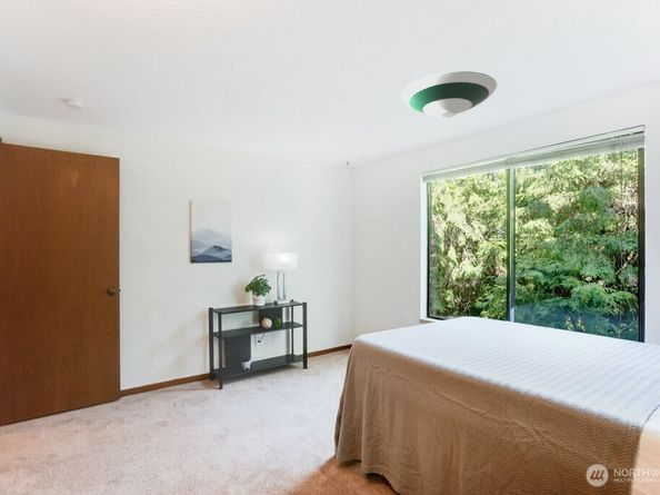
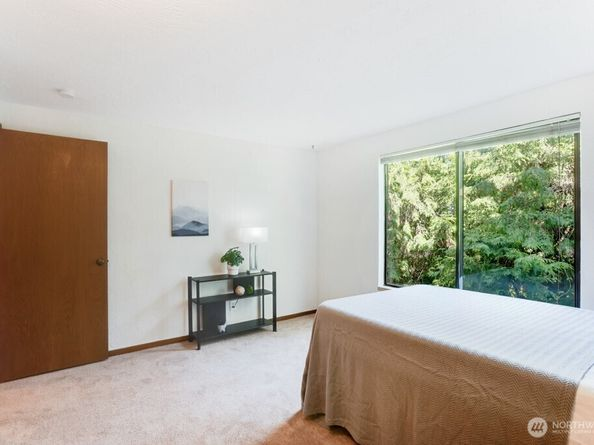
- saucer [400,70,498,119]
